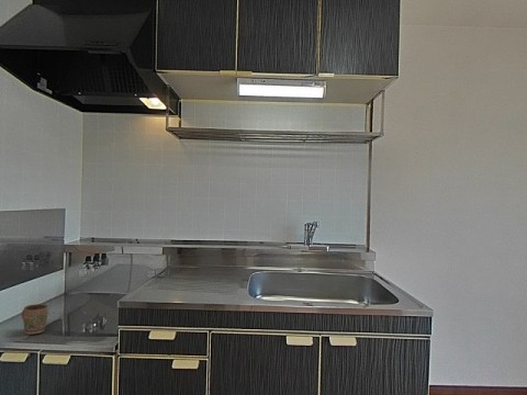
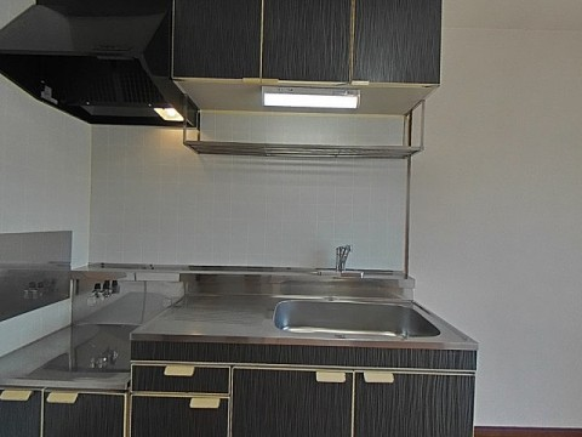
- mug [21,303,49,336]
